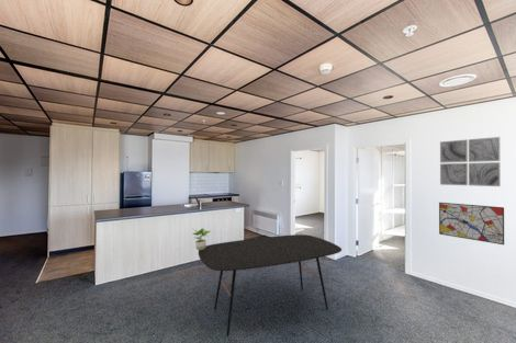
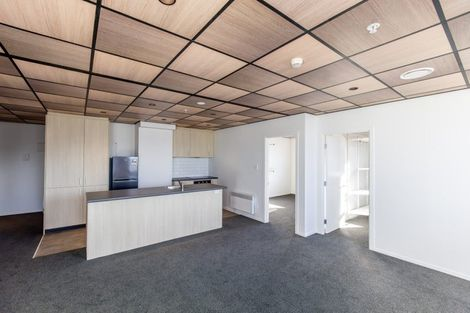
- wall art [439,136,502,187]
- wall art [438,202,505,245]
- potted plant [192,227,212,251]
- dining table [198,233,343,338]
